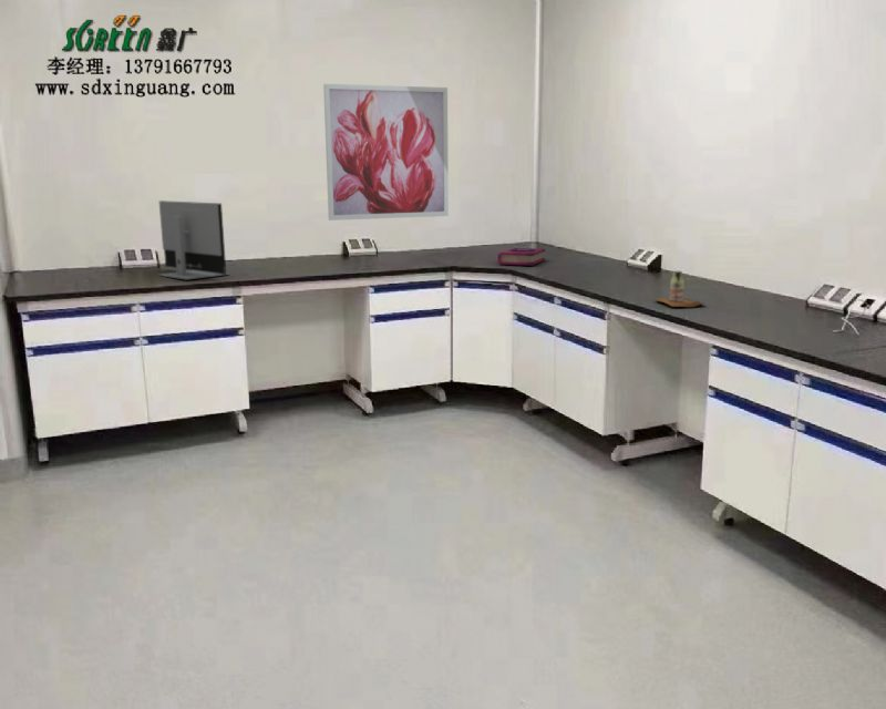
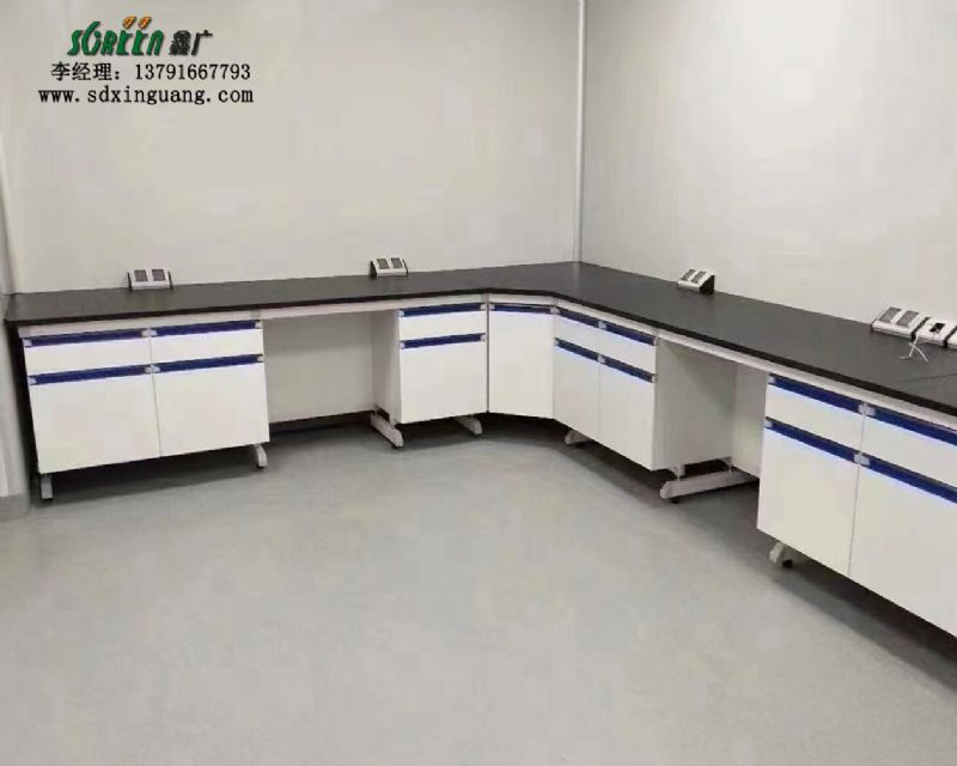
- wall art [322,83,450,222]
- monitor [157,199,231,281]
- book [497,247,546,267]
- bottle [653,270,703,308]
